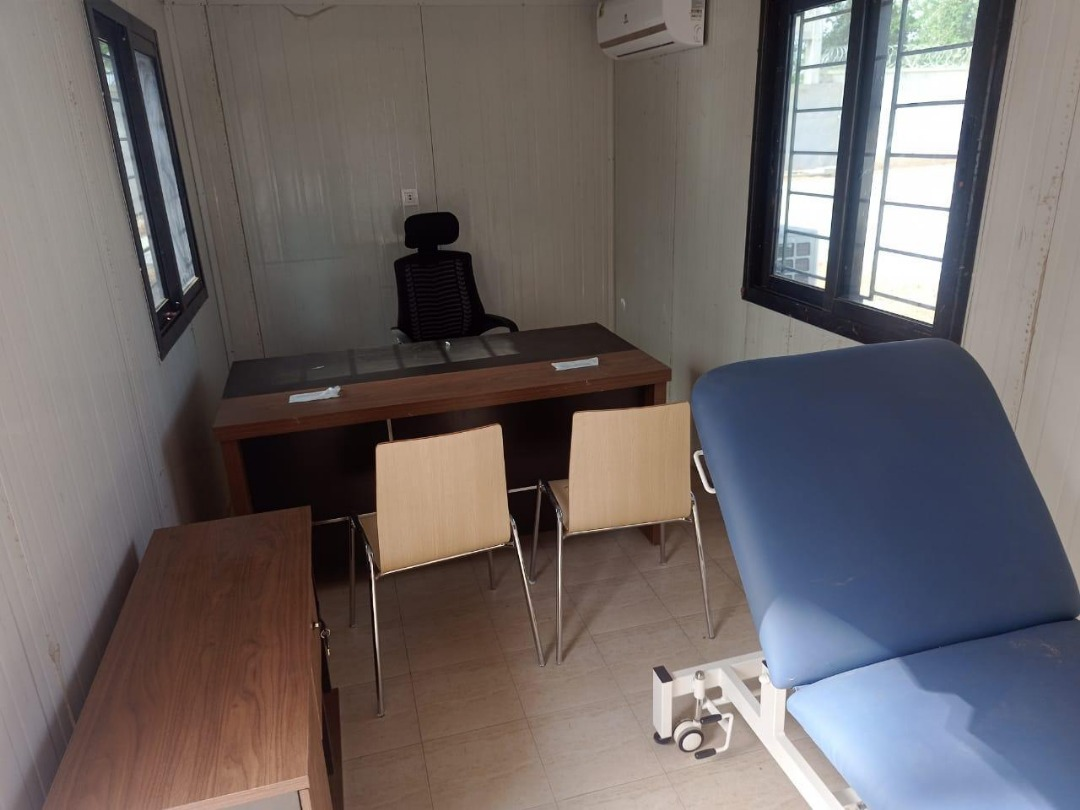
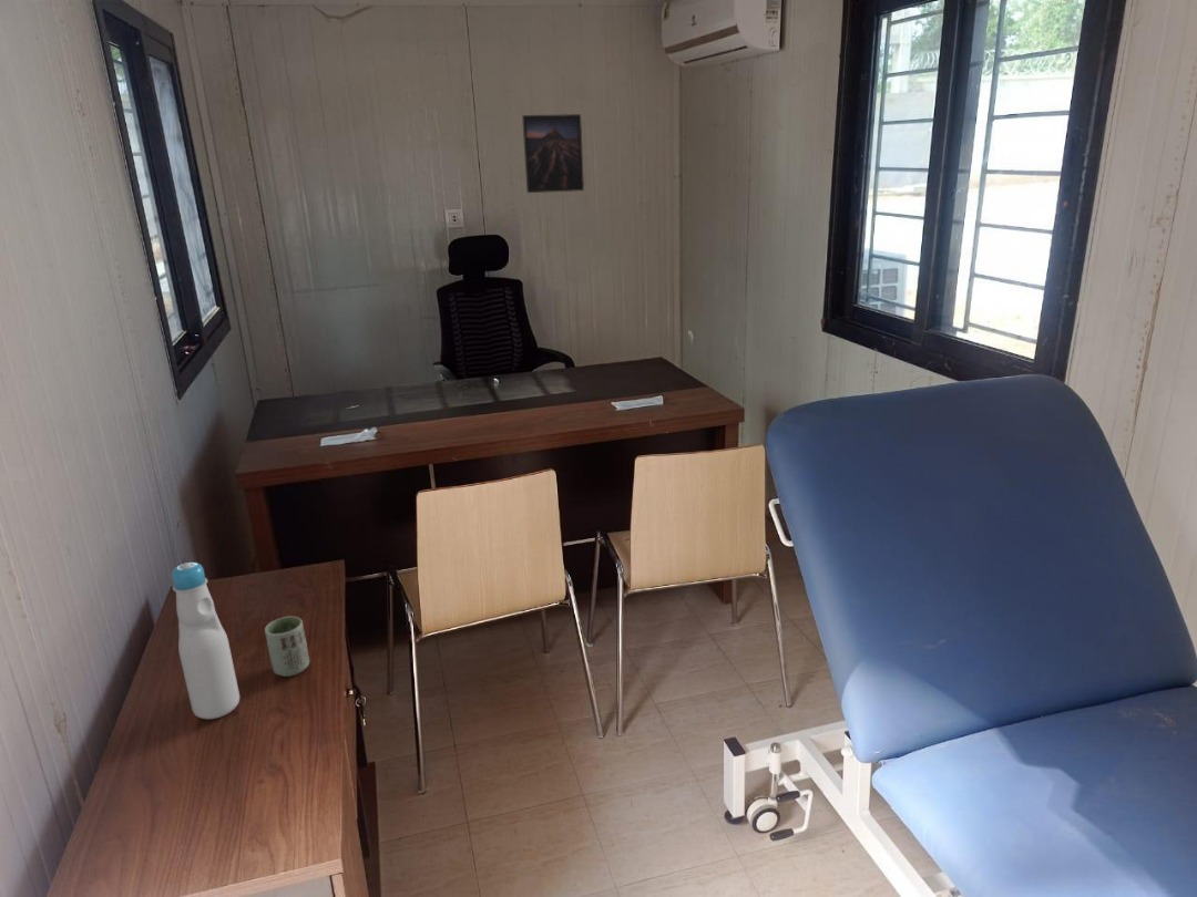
+ cup [264,616,310,678]
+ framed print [521,113,585,194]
+ bottle [171,561,241,720]
